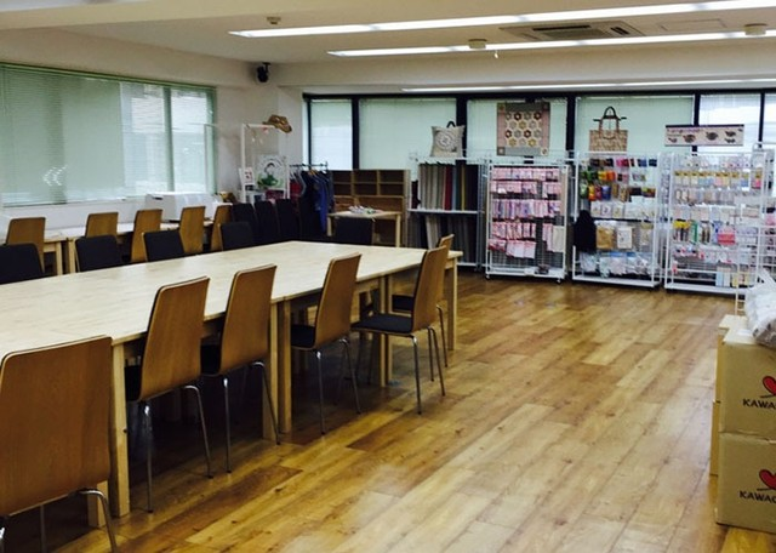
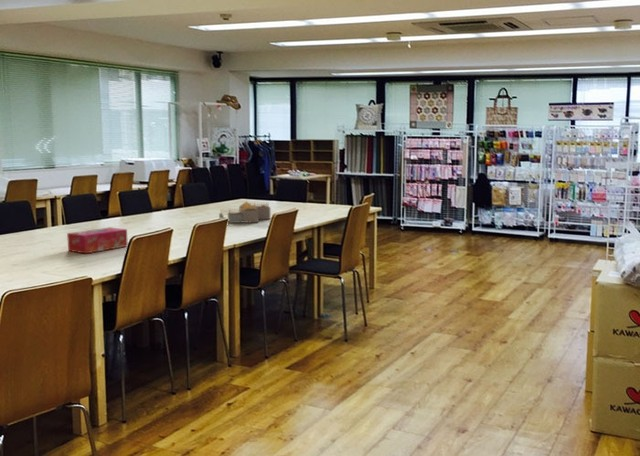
+ tissue box [66,226,129,254]
+ storage basket [218,200,271,224]
